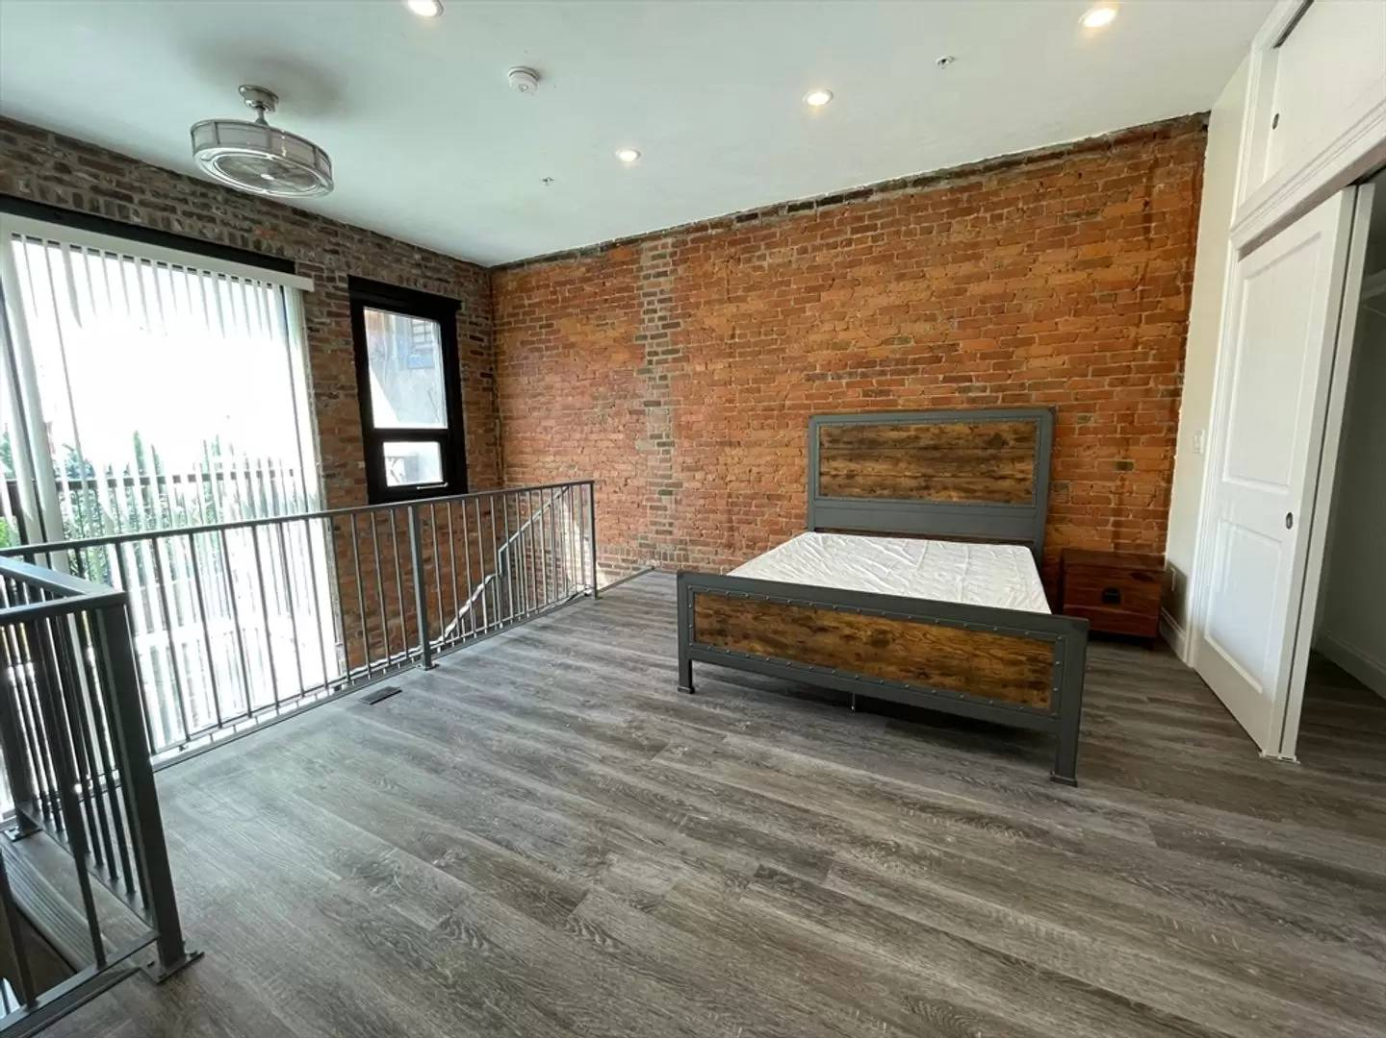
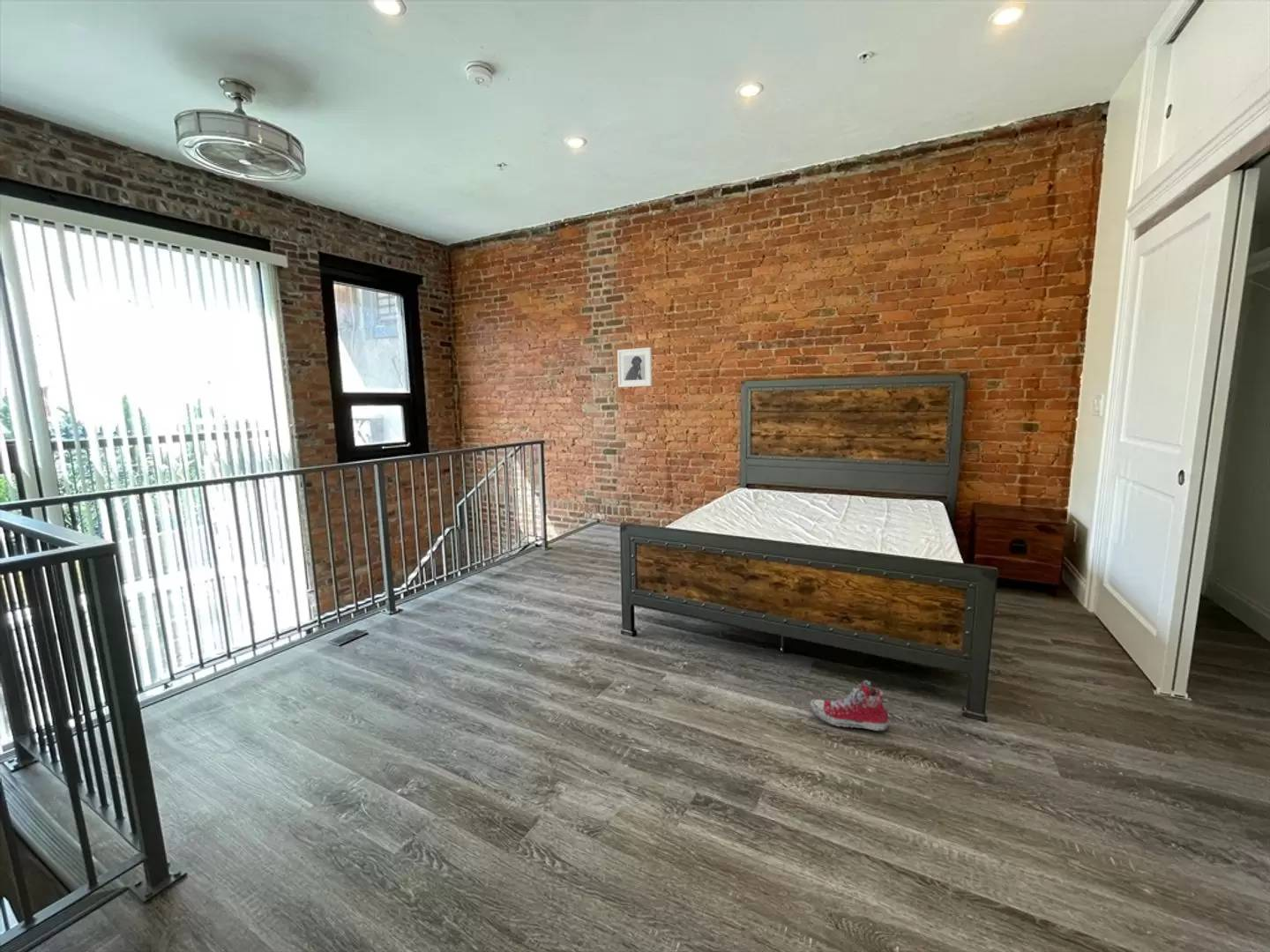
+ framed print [616,346,653,388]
+ shoe [809,680,890,732]
